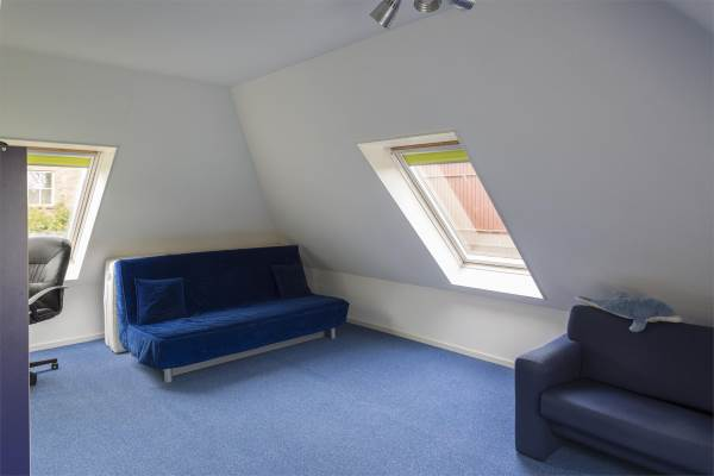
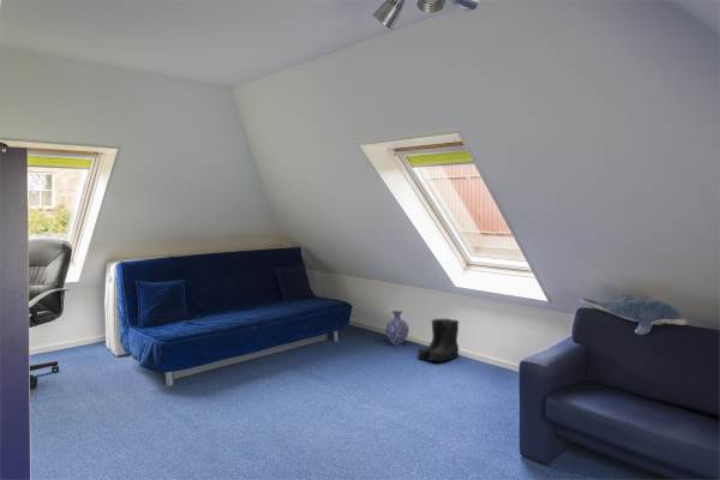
+ boots [416,318,460,362]
+ vase [384,310,410,347]
